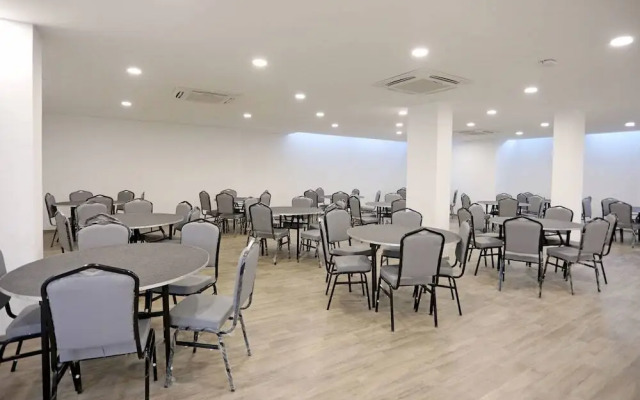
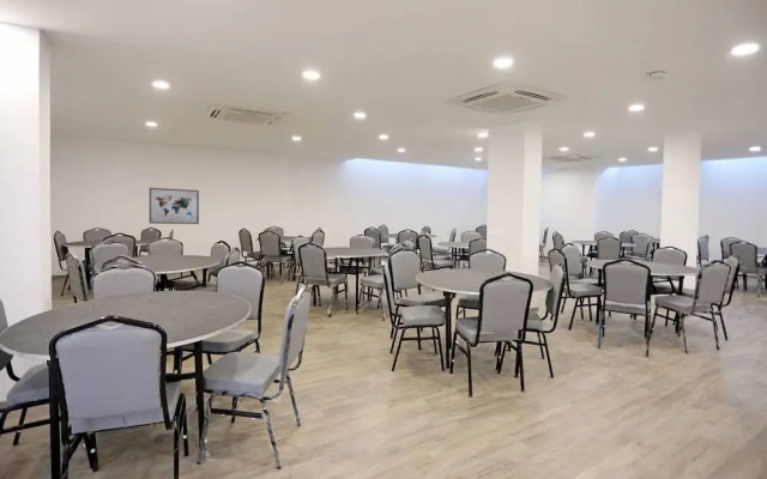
+ wall art [149,187,200,225]
